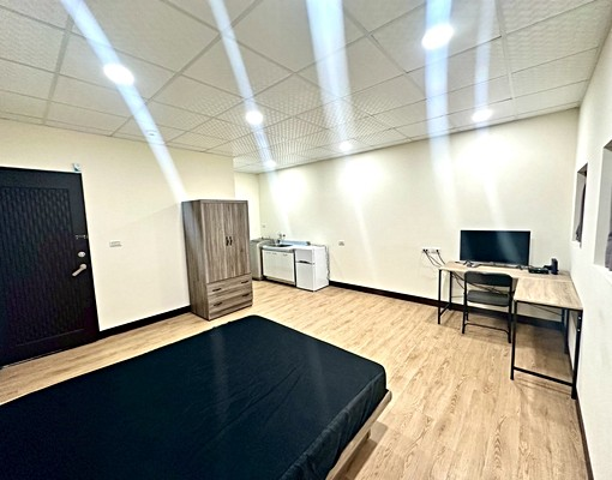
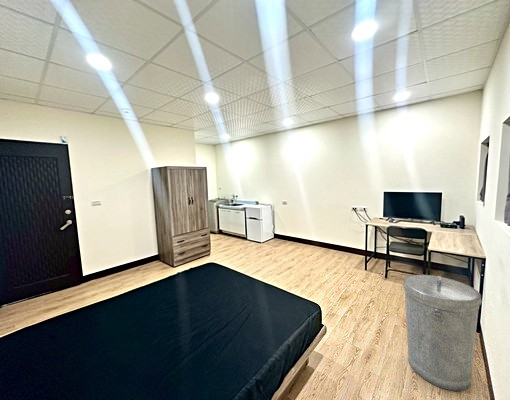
+ trash can [402,274,483,392]
